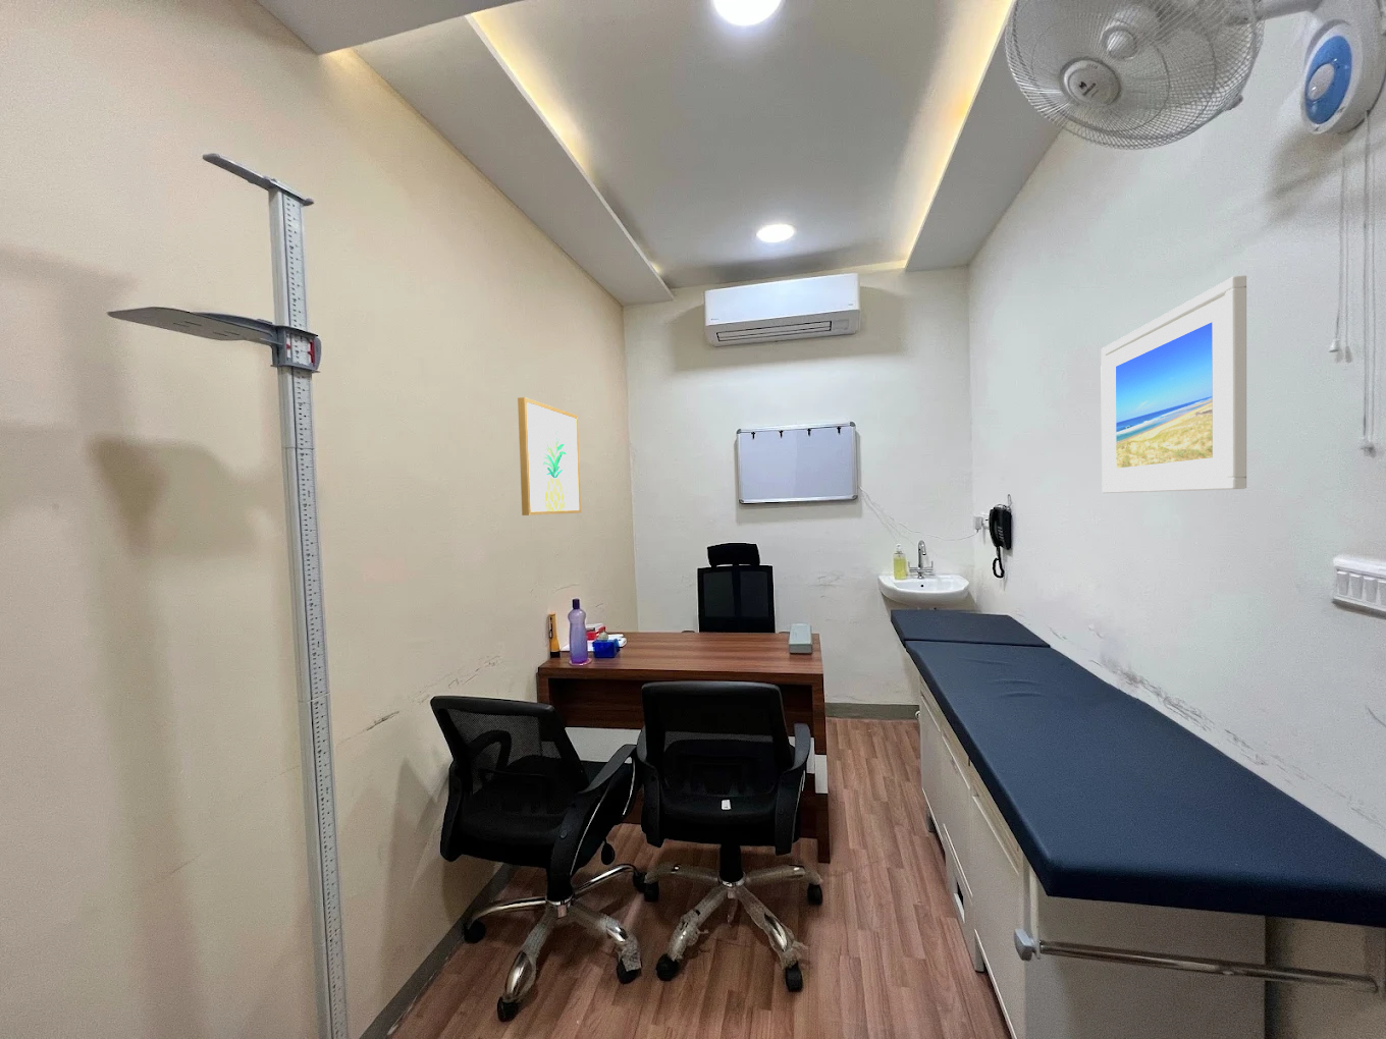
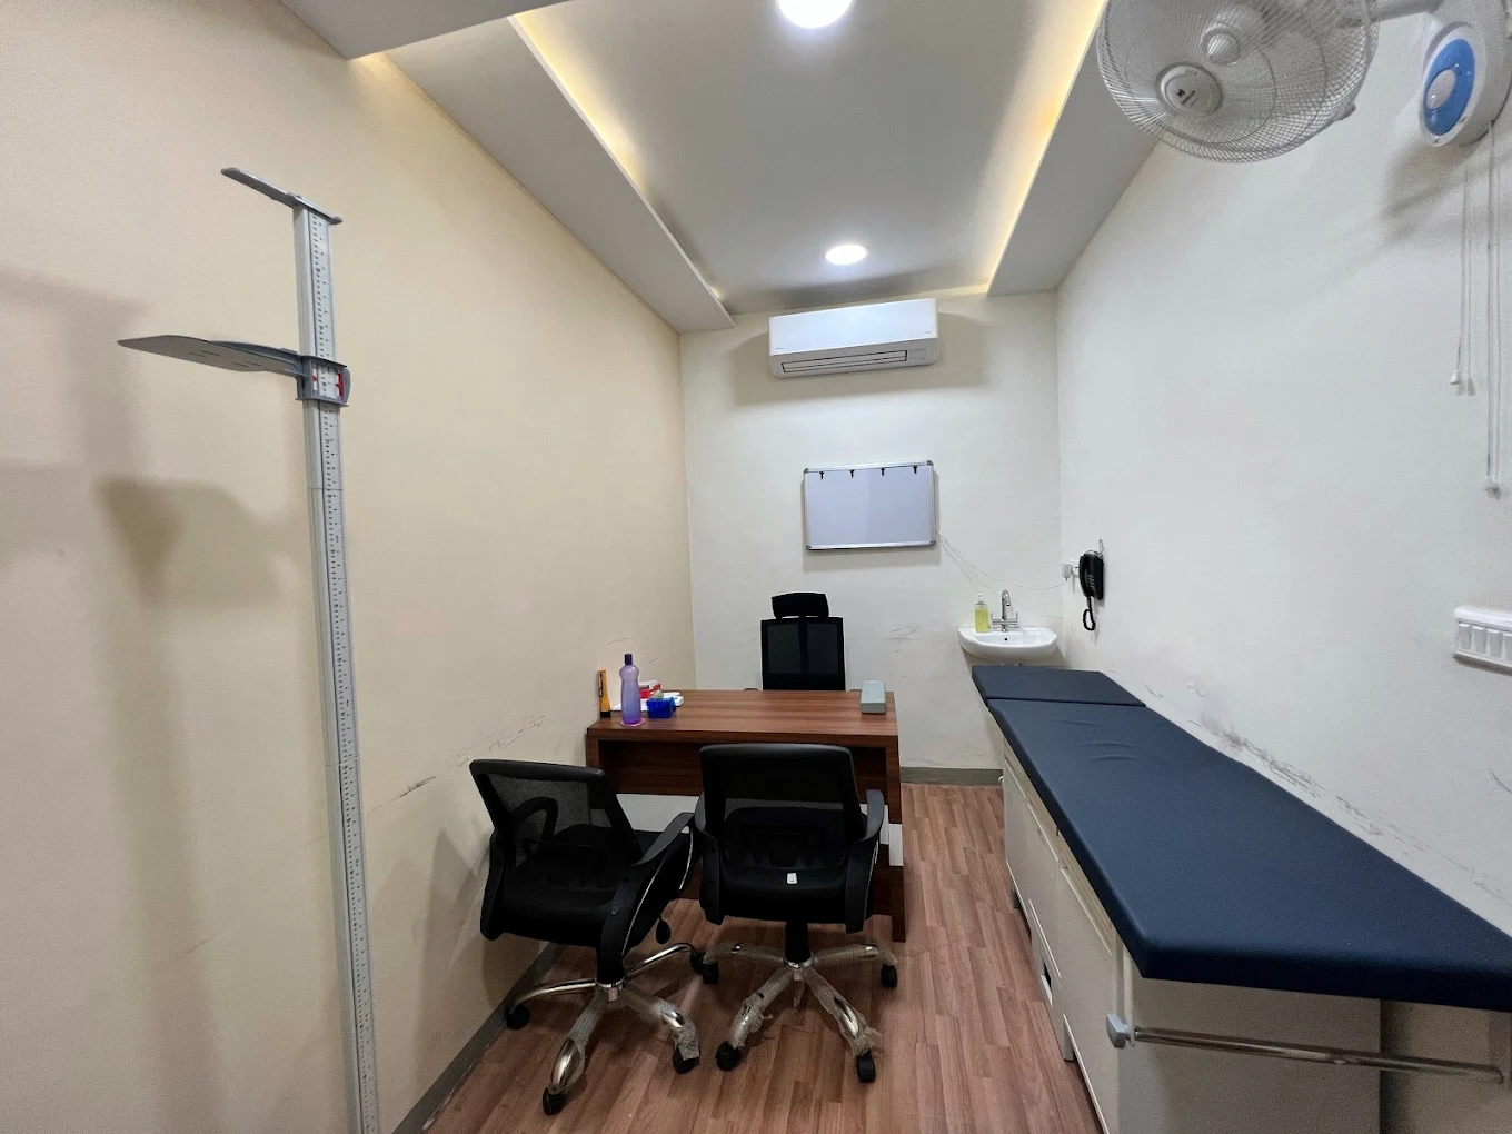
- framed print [1100,274,1247,494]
- wall art [516,396,582,516]
